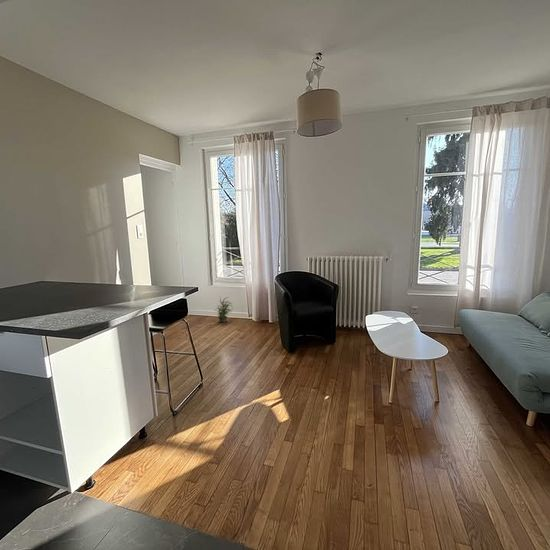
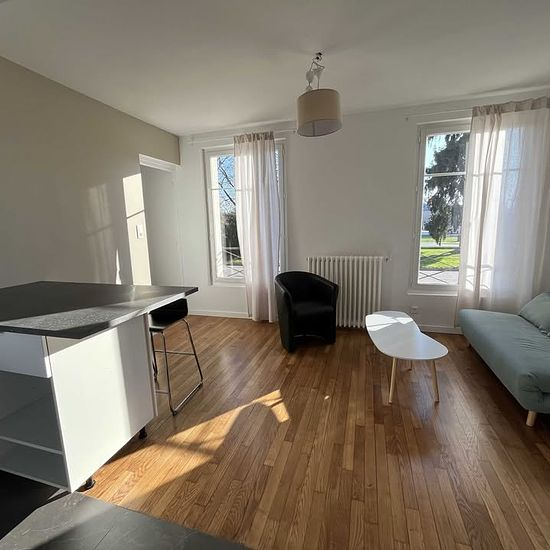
- potted plant [213,296,233,323]
